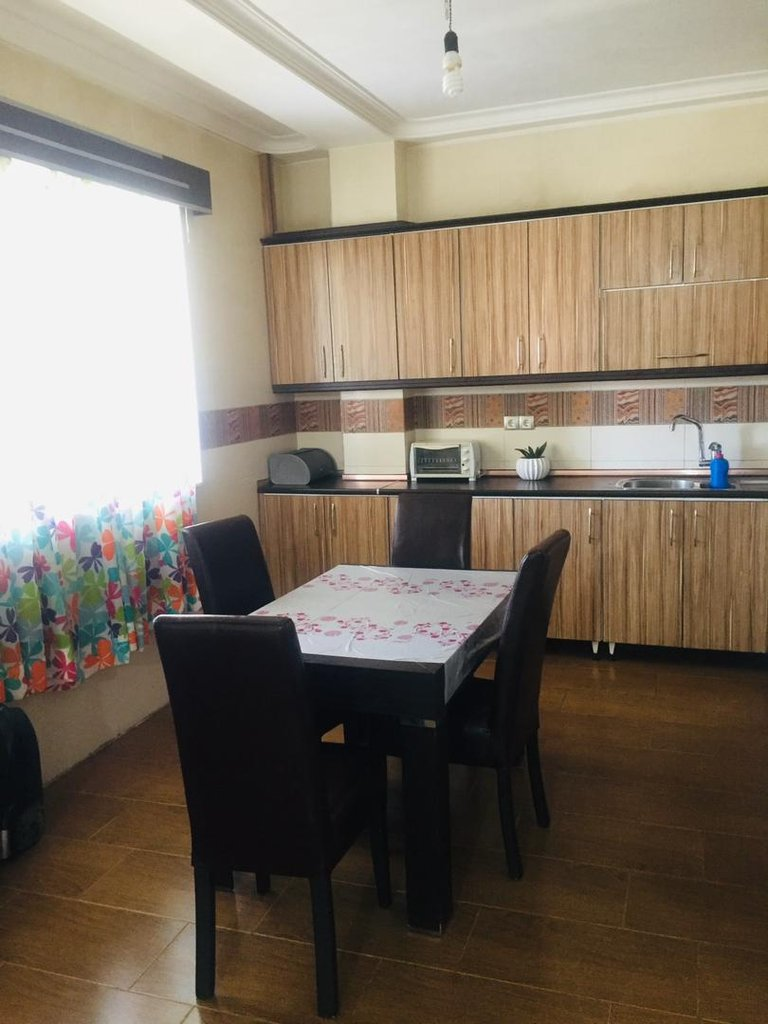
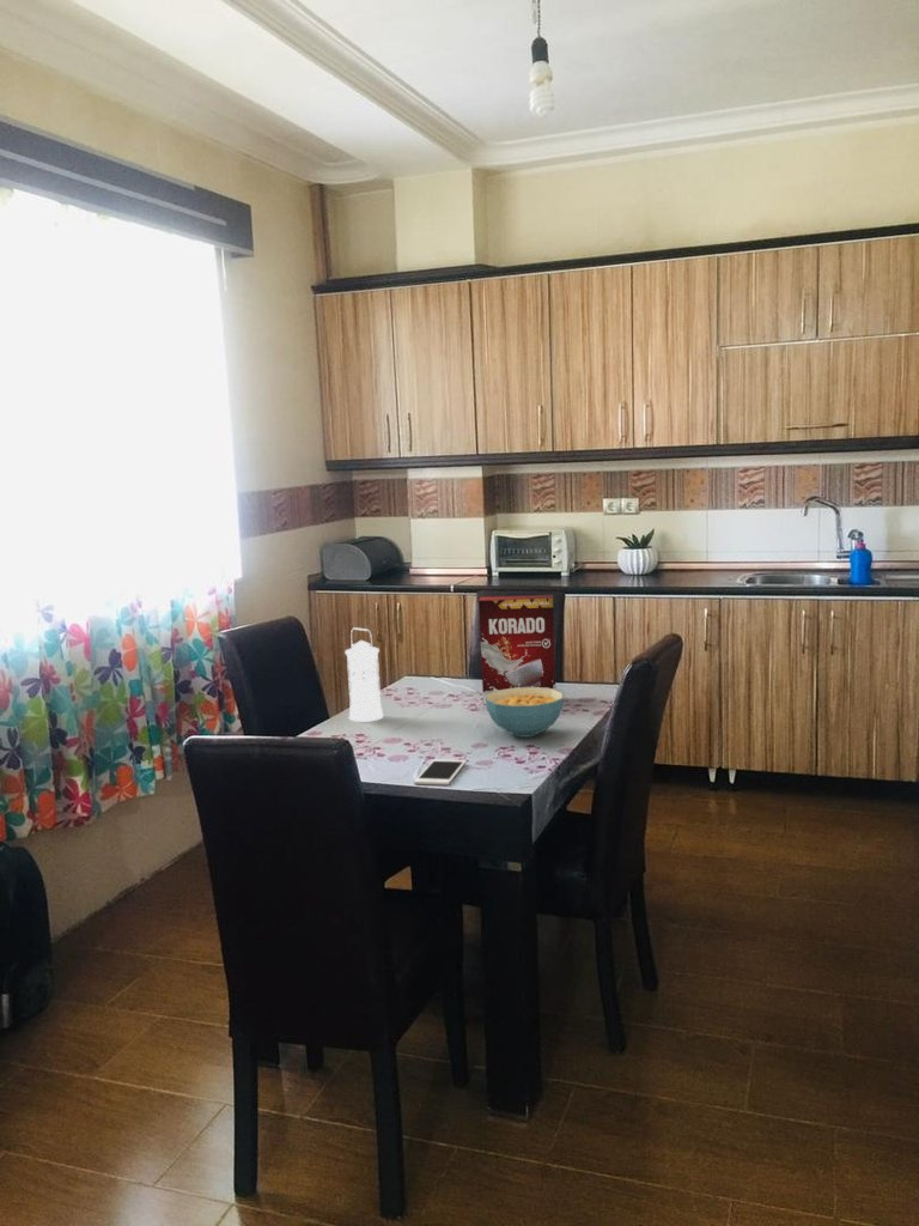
+ lantern [343,626,384,723]
+ cereal bowl [486,687,565,739]
+ cereal box [477,594,556,705]
+ cell phone [413,758,467,787]
